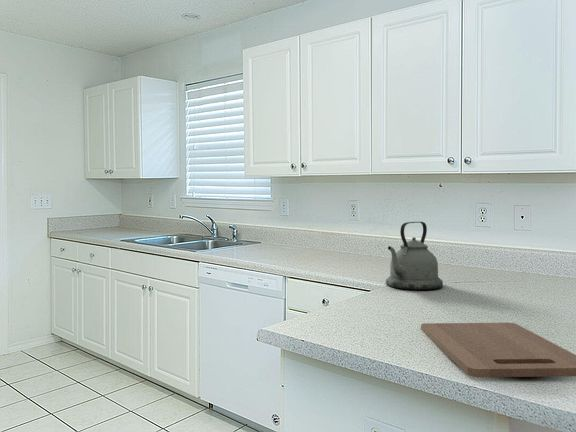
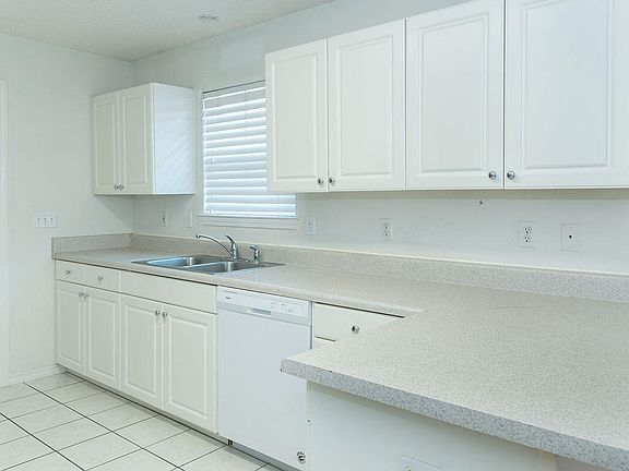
- cutting board [420,322,576,378]
- kettle [385,221,444,290]
